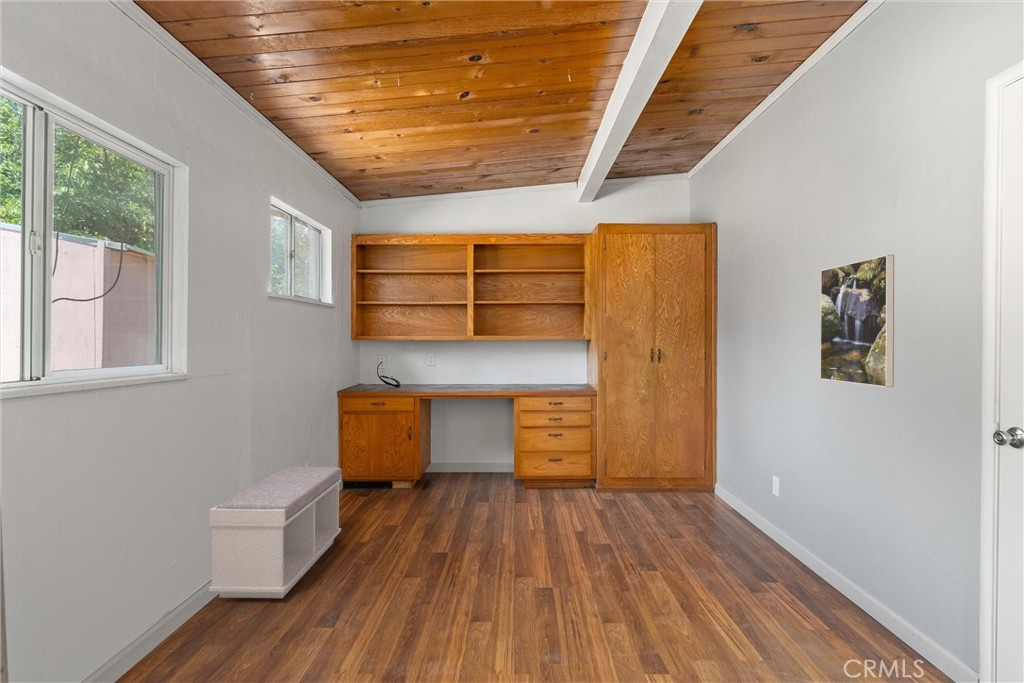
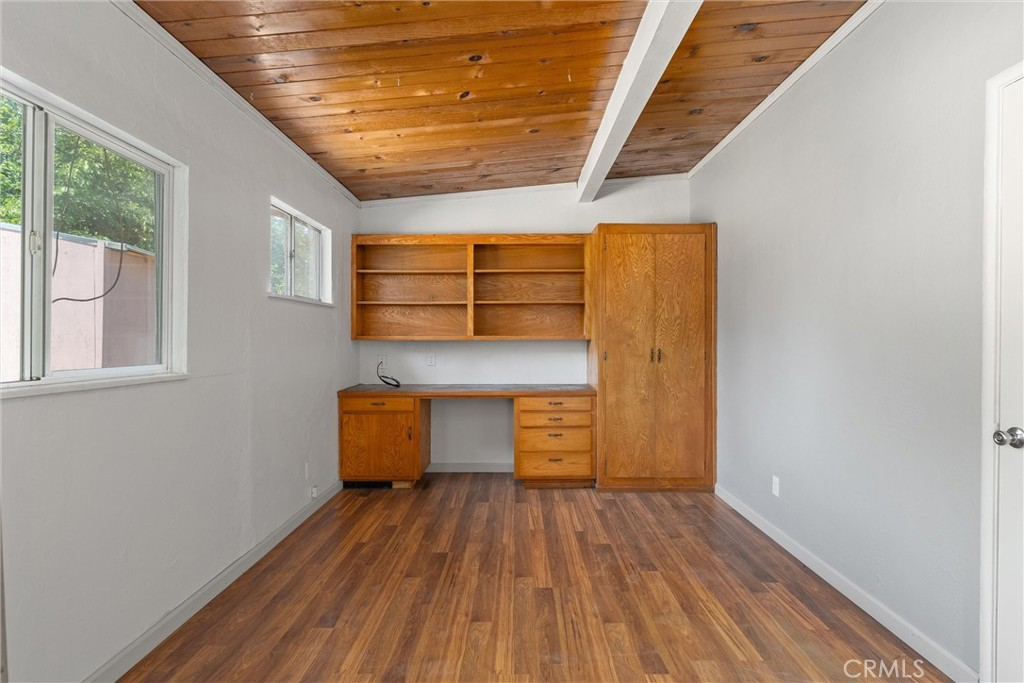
- bench [208,466,342,599]
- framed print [819,254,895,388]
